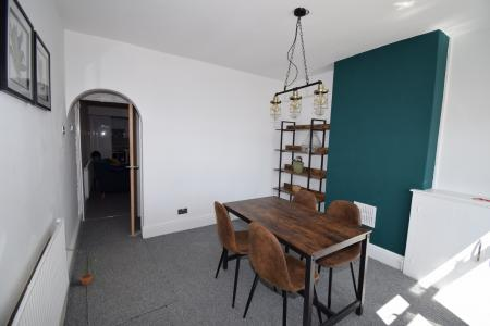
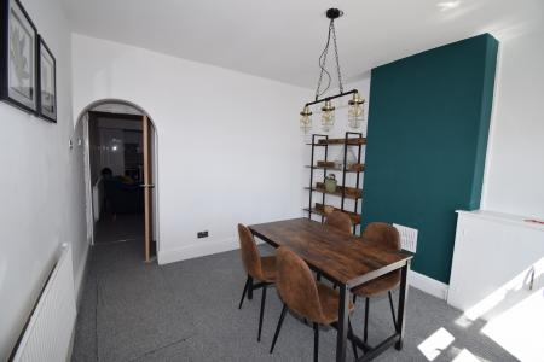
- potted plant [65,247,103,286]
